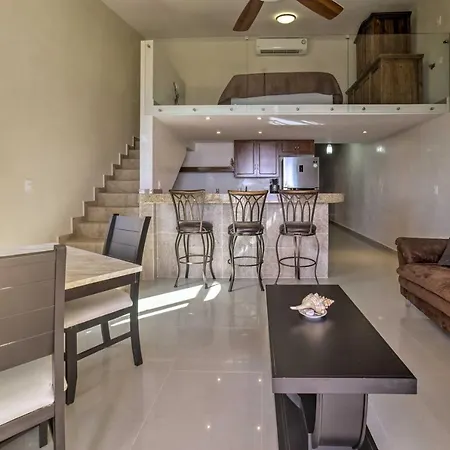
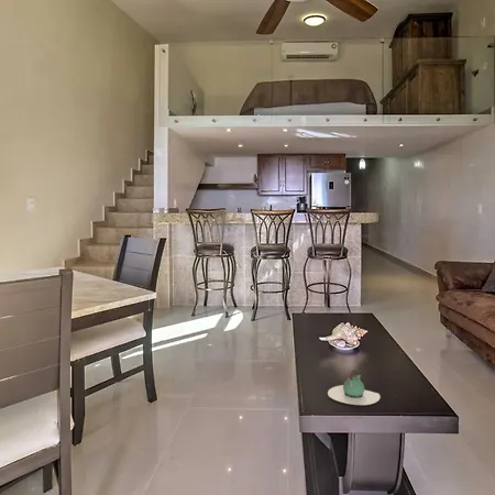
+ teapot [327,369,382,406]
